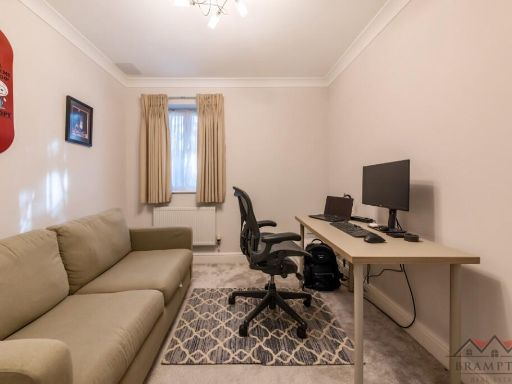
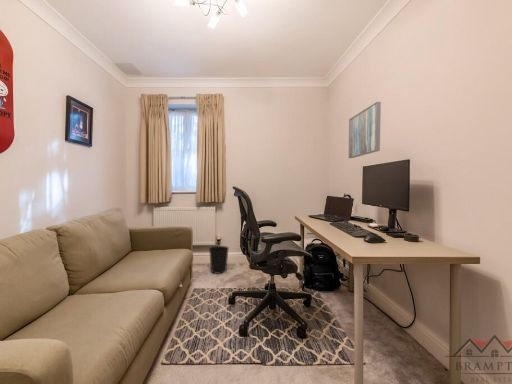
+ wastebasket [208,245,230,275]
+ wall art [348,101,382,159]
